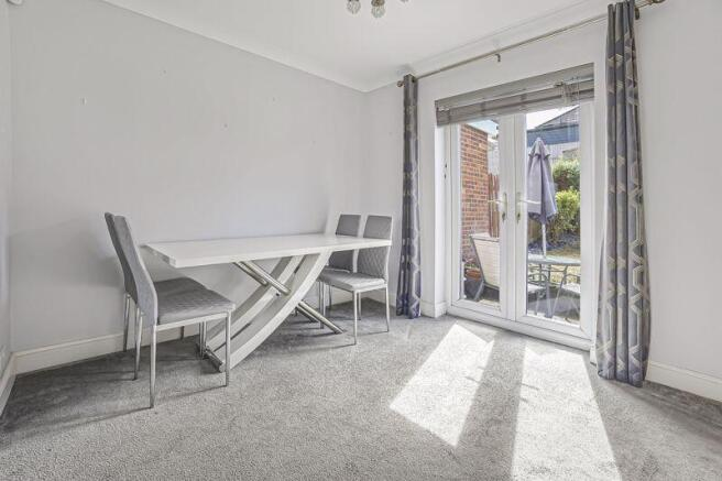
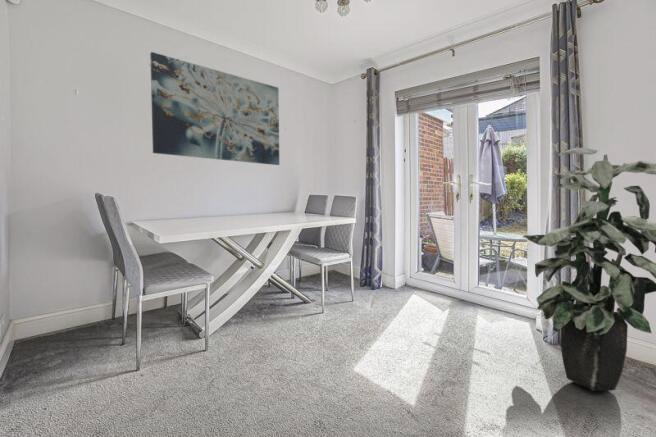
+ wall art [149,51,280,166]
+ indoor plant [522,147,656,392]
